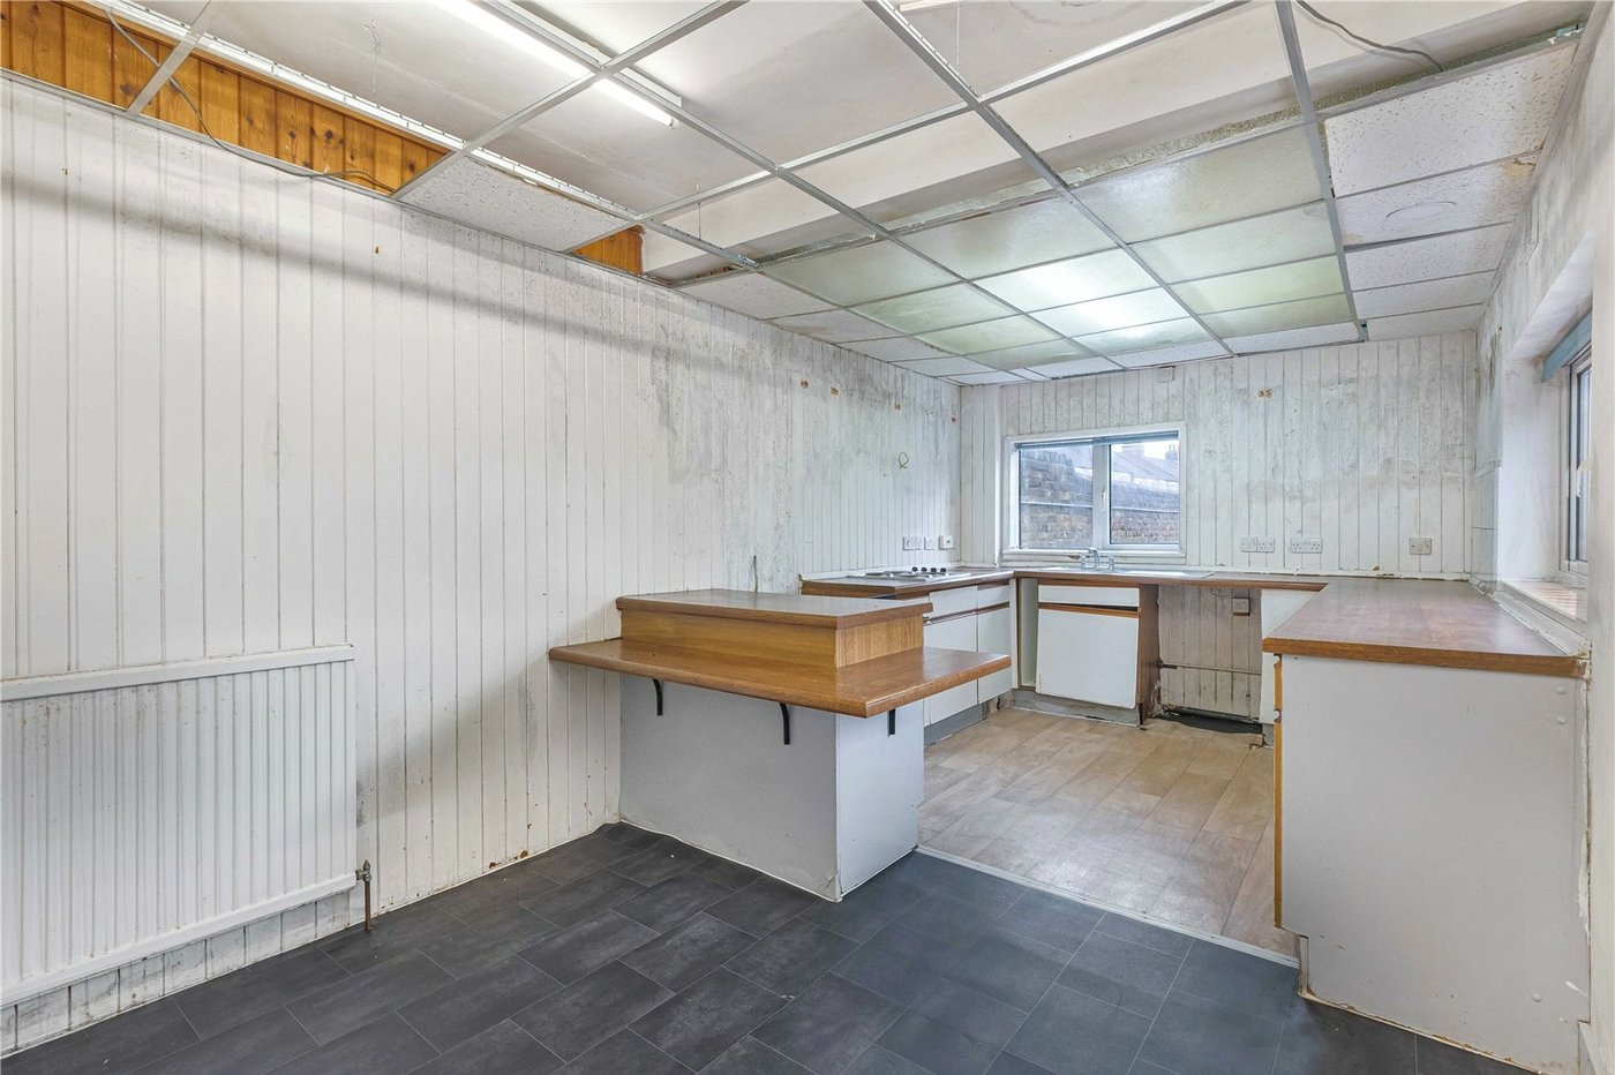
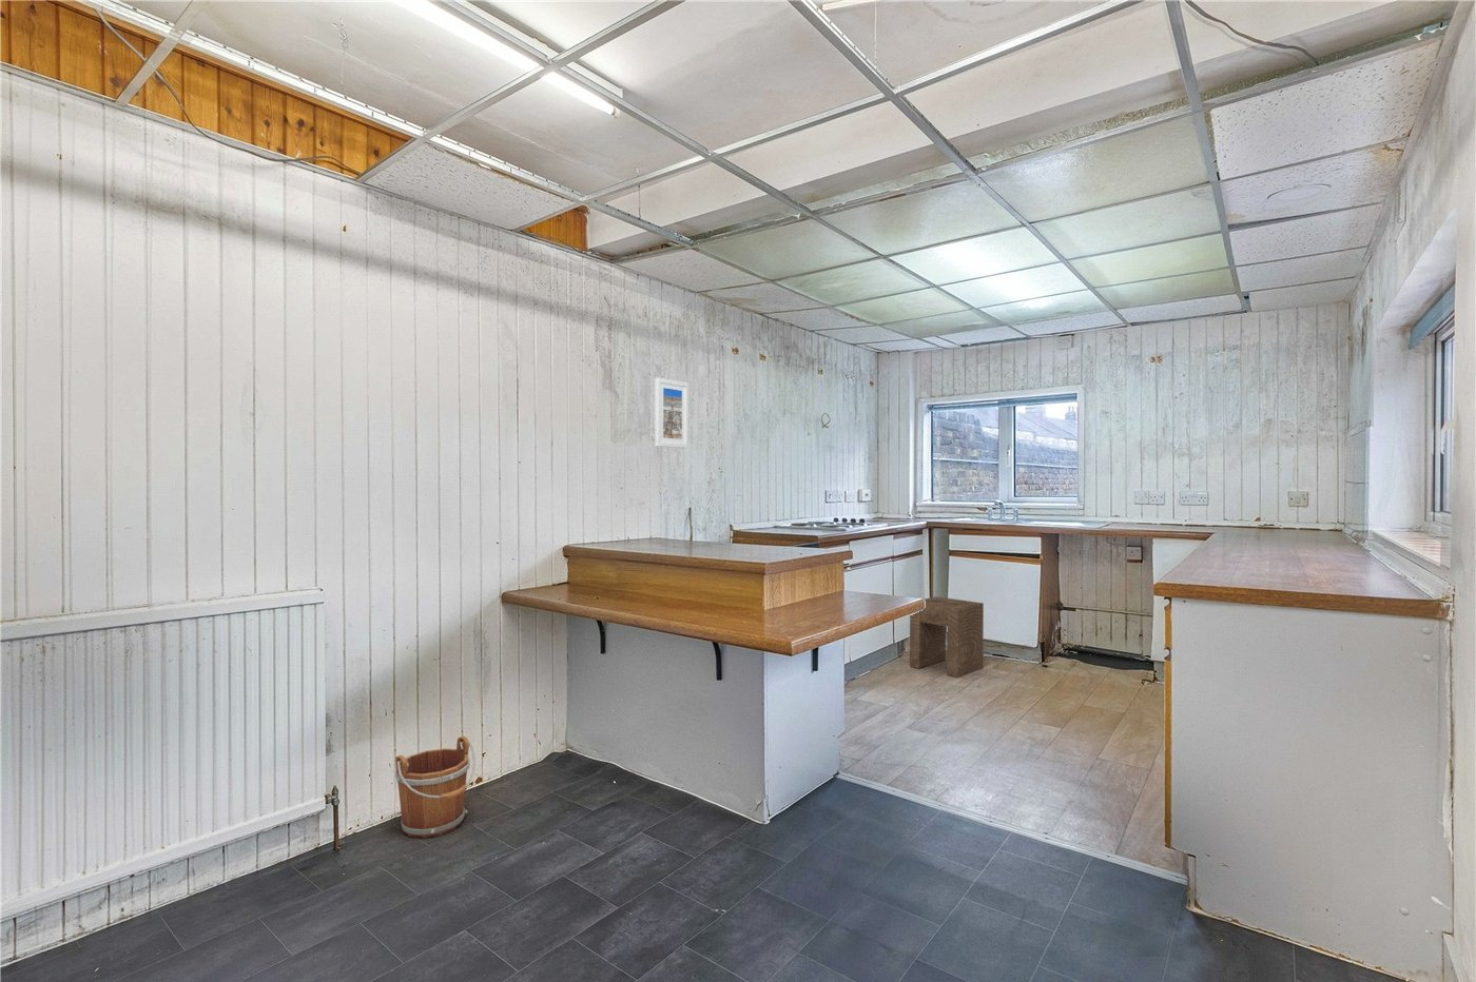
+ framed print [654,377,690,449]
+ bucket [395,735,477,838]
+ stool [909,595,985,678]
